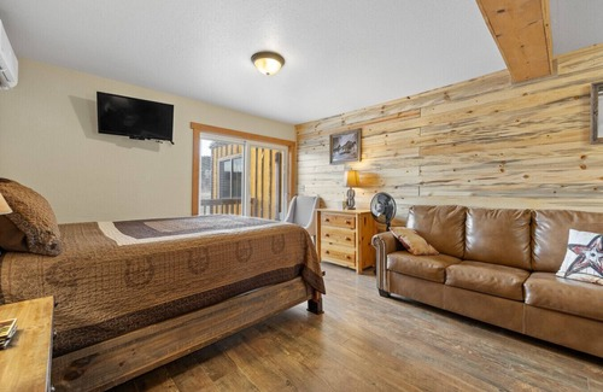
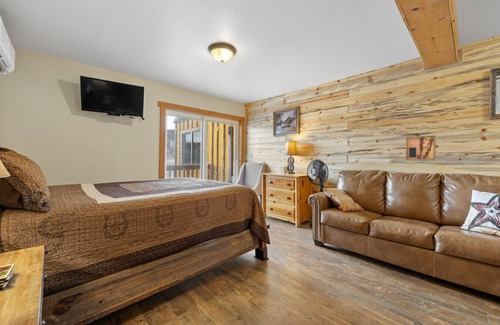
+ wall art [405,135,436,161]
